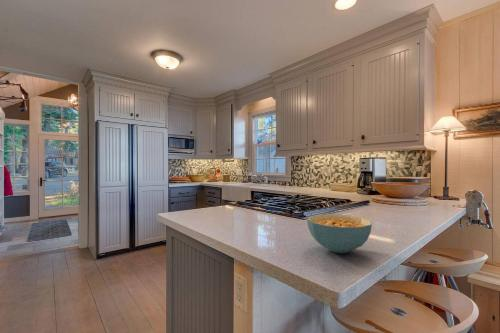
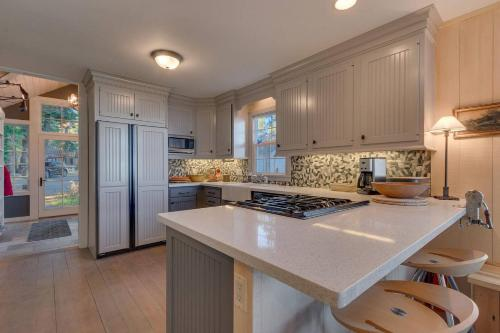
- cereal bowl [306,213,373,254]
